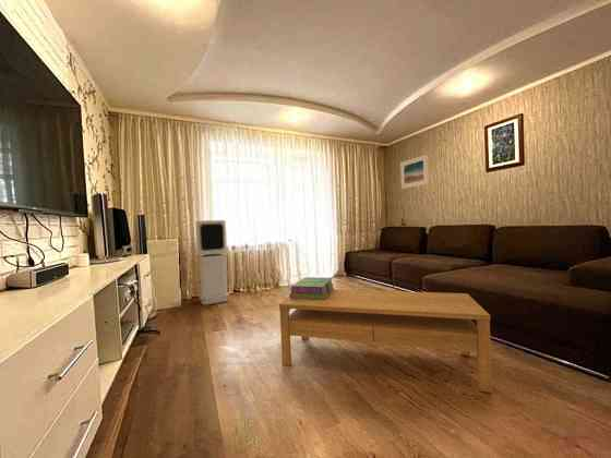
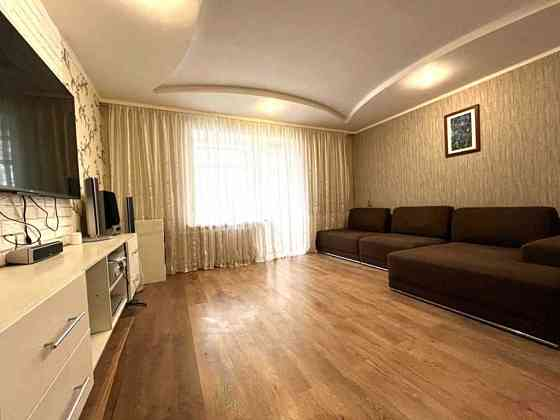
- coffee table [278,288,493,394]
- air purifier [194,219,230,305]
- stack of books [288,276,335,300]
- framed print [399,154,430,190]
